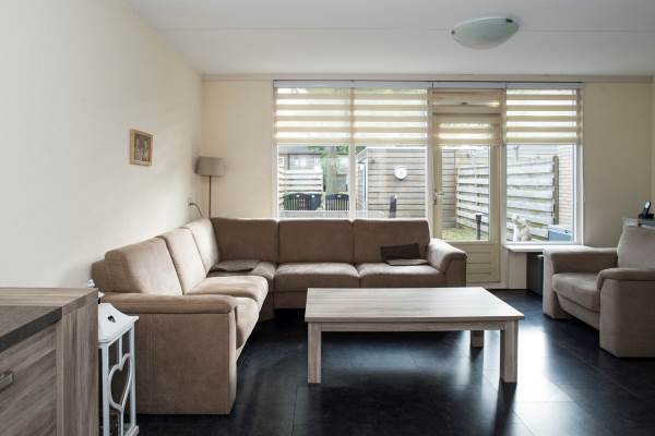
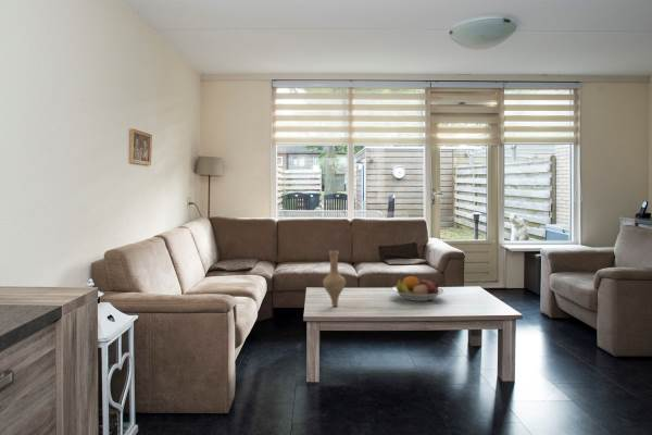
+ fruit bowl [391,275,446,302]
+ vase [322,249,347,307]
